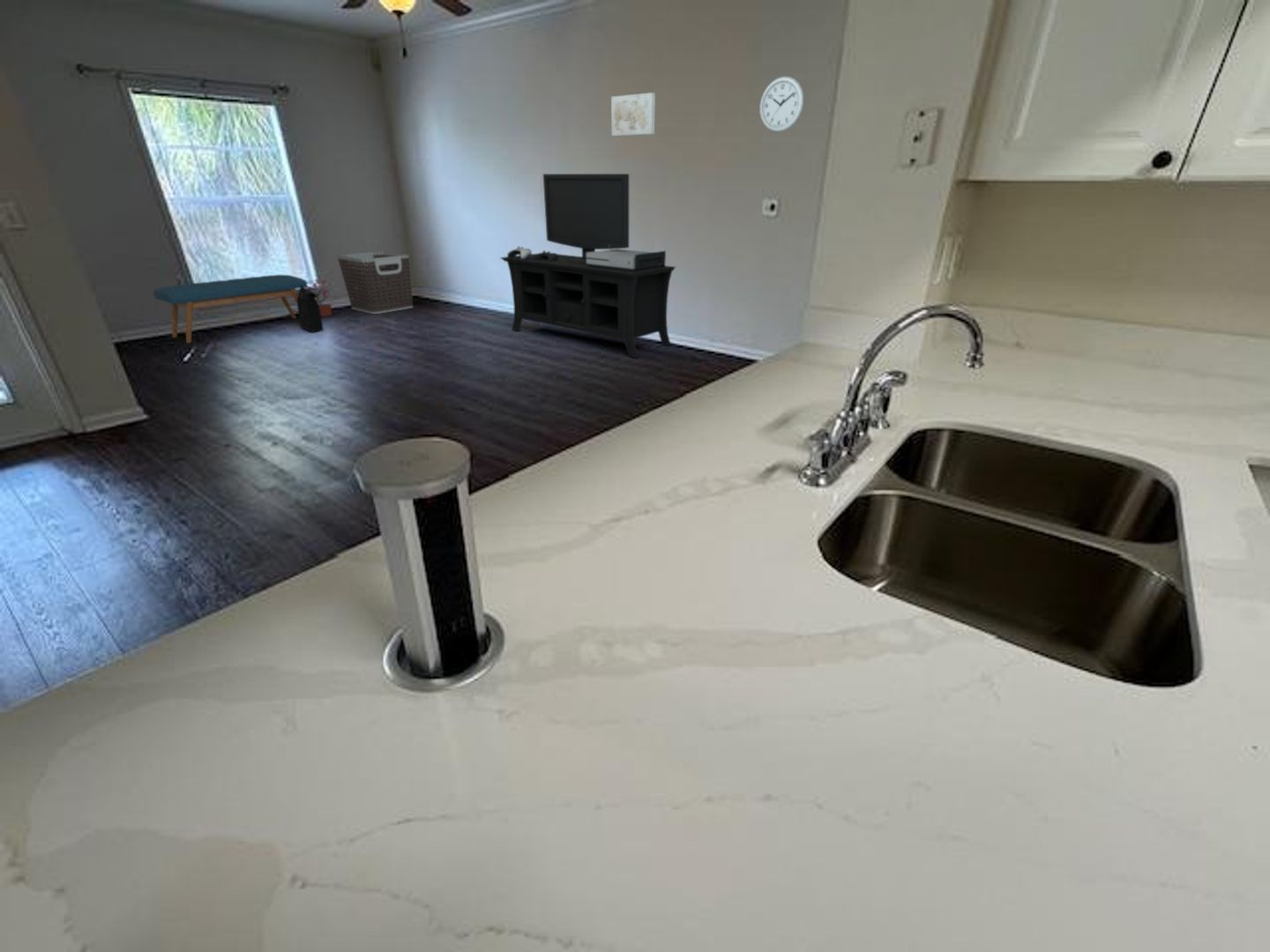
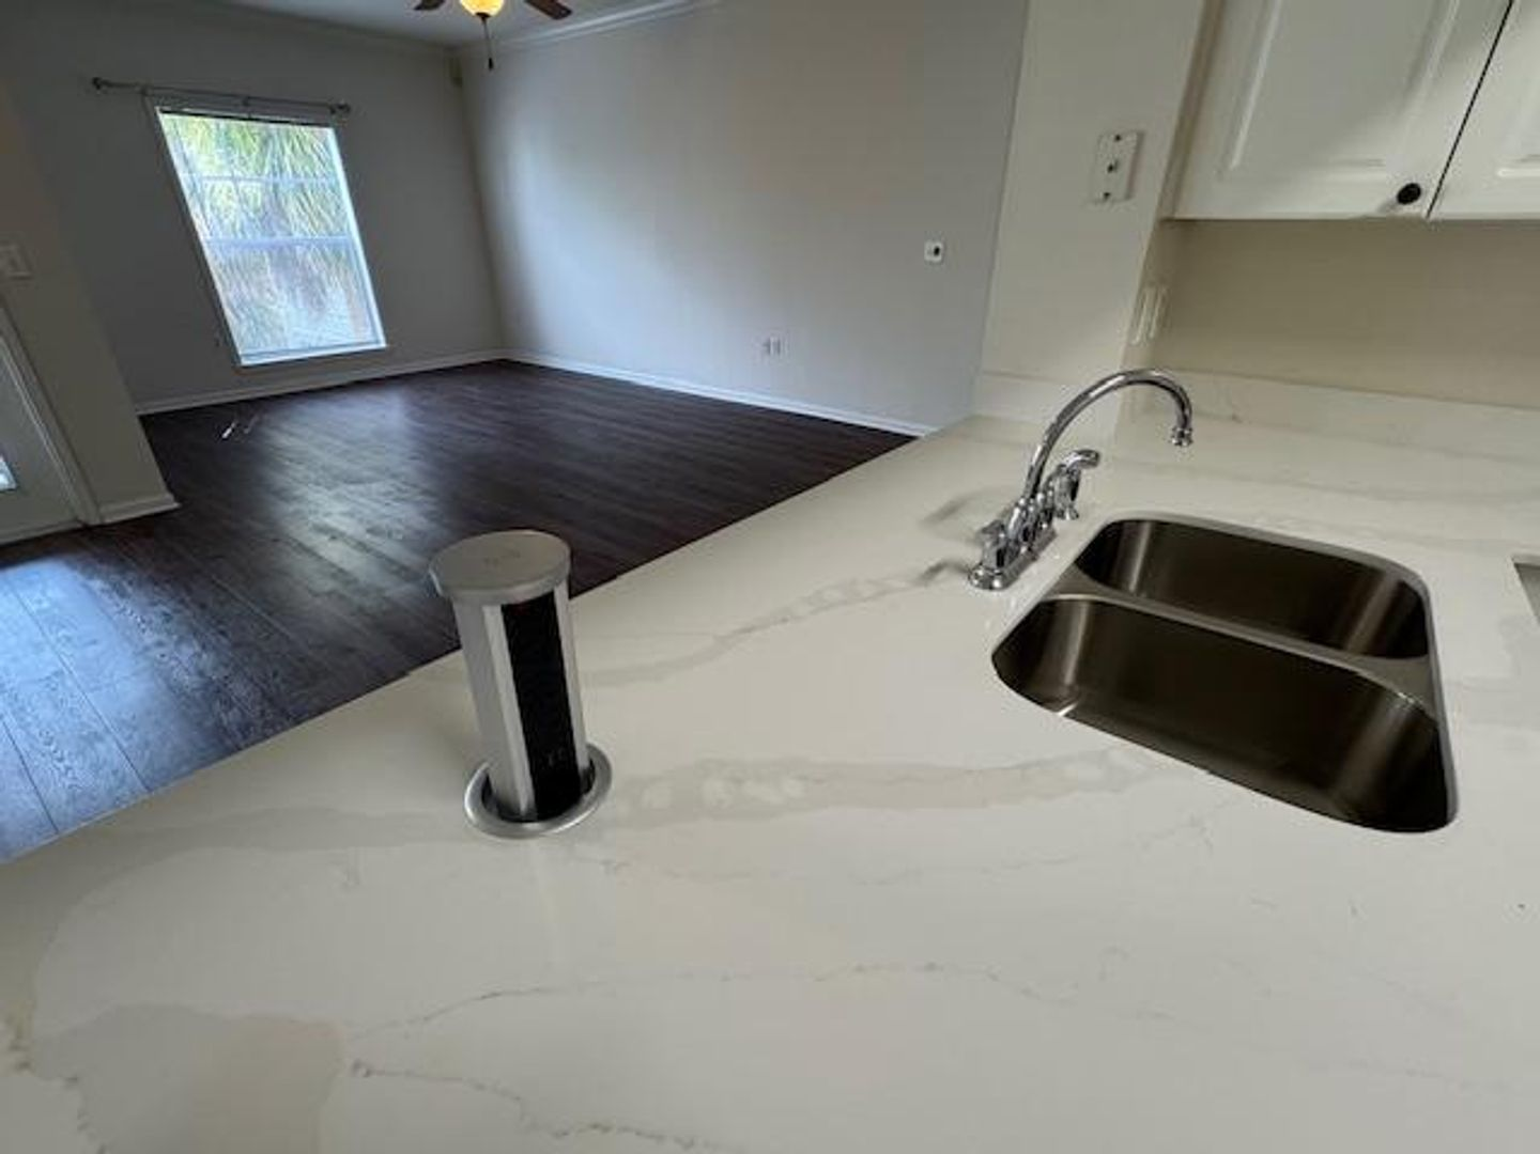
- bench [153,274,309,344]
- wall art [610,92,656,137]
- wall clock [758,76,804,133]
- backpack [296,286,325,333]
- media console [499,173,676,359]
- clothes hamper [336,250,415,315]
- potted plant [306,278,337,318]
